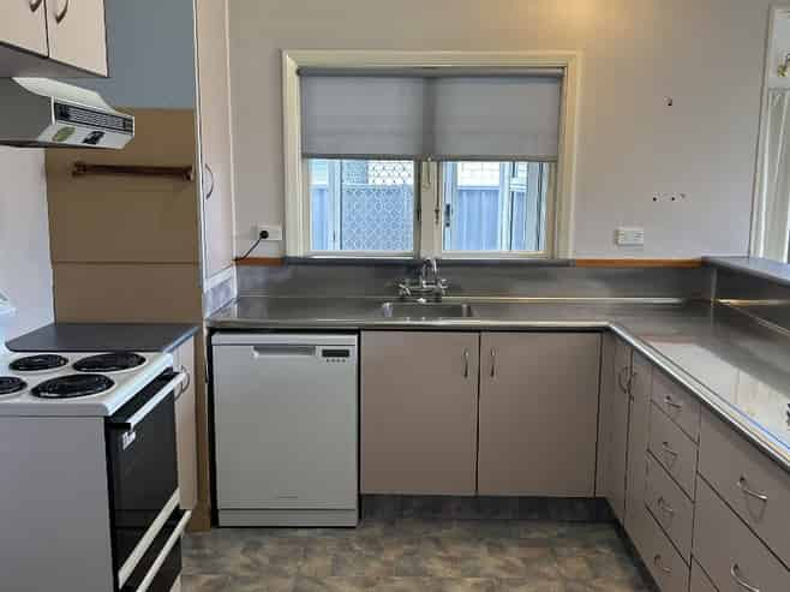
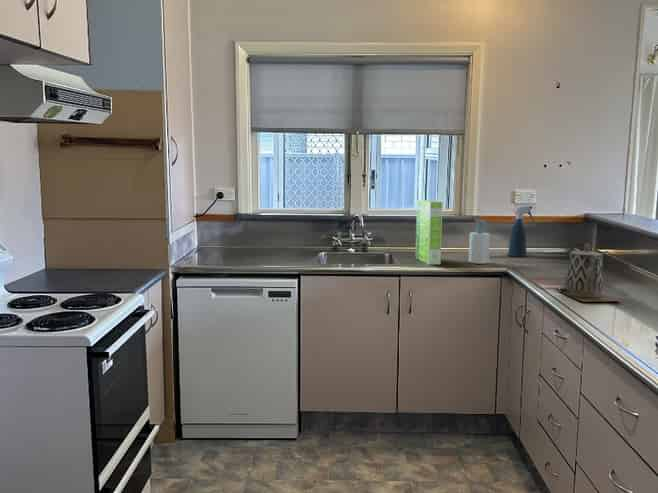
+ spray bottle [507,205,535,258]
+ cake mix box [414,199,444,265]
+ soap bottle [468,220,491,265]
+ teapot [556,243,623,303]
